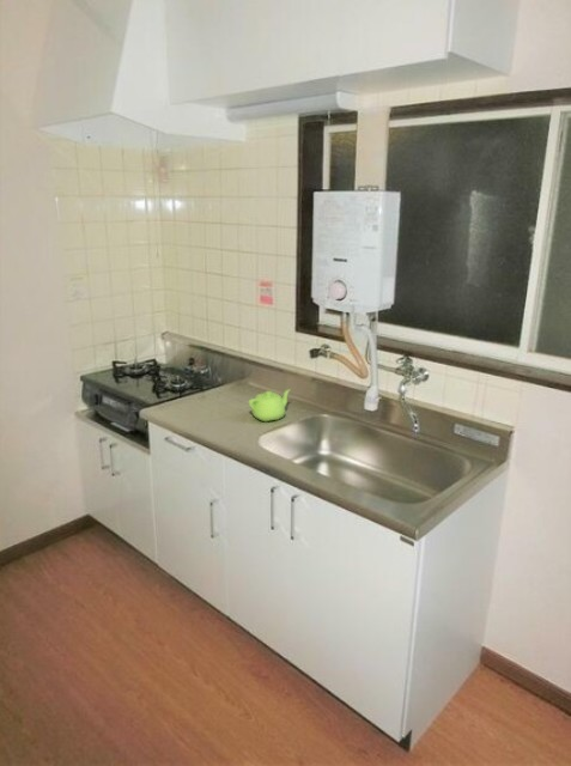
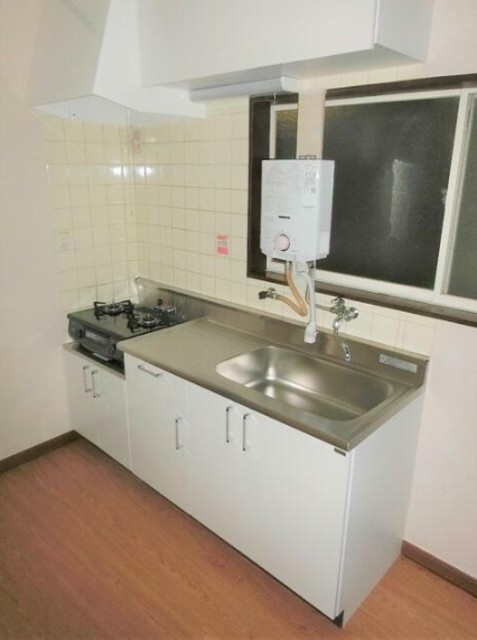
- teapot [248,388,292,422]
